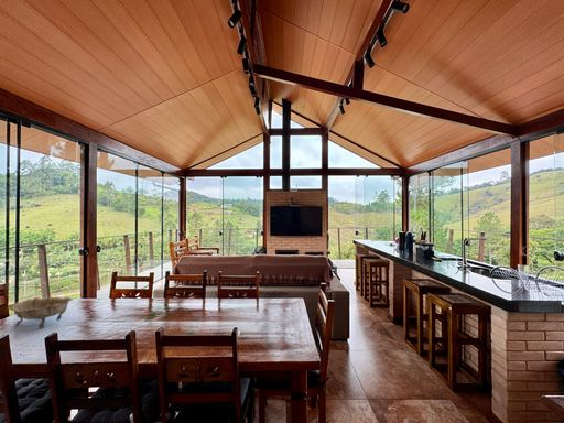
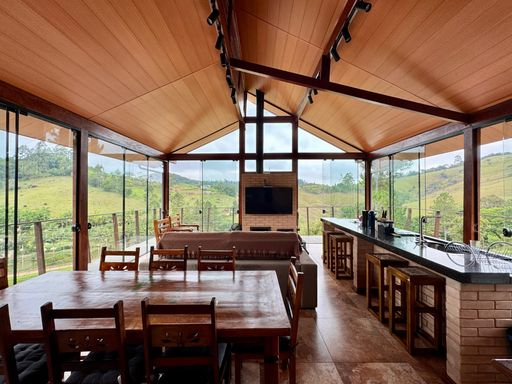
- decorative bowl [7,296,75,329]
